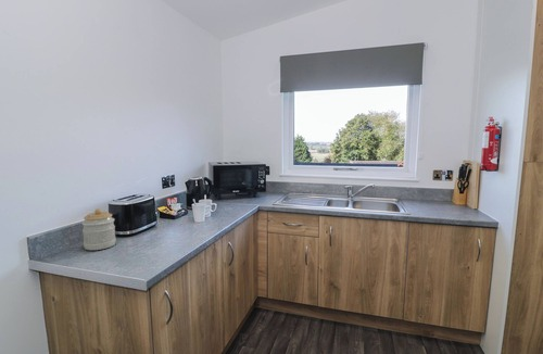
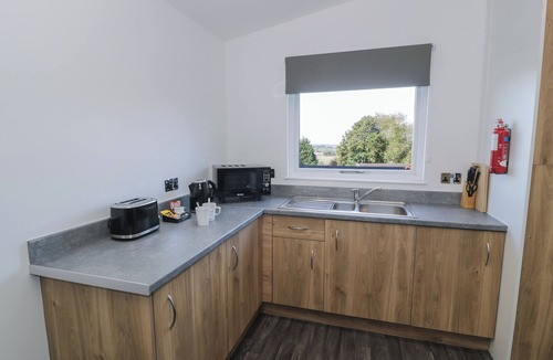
- jar [81,207,117,251]
